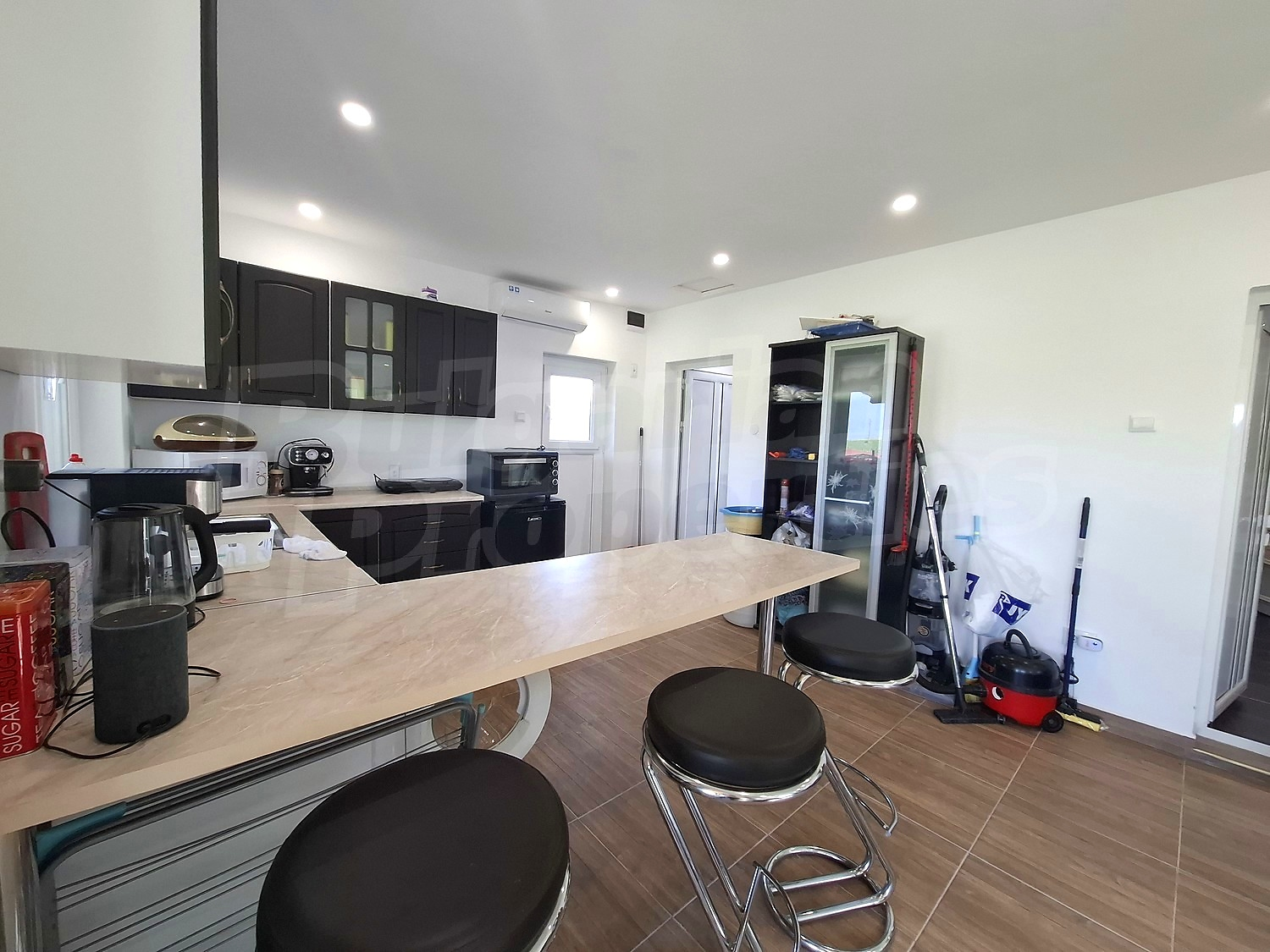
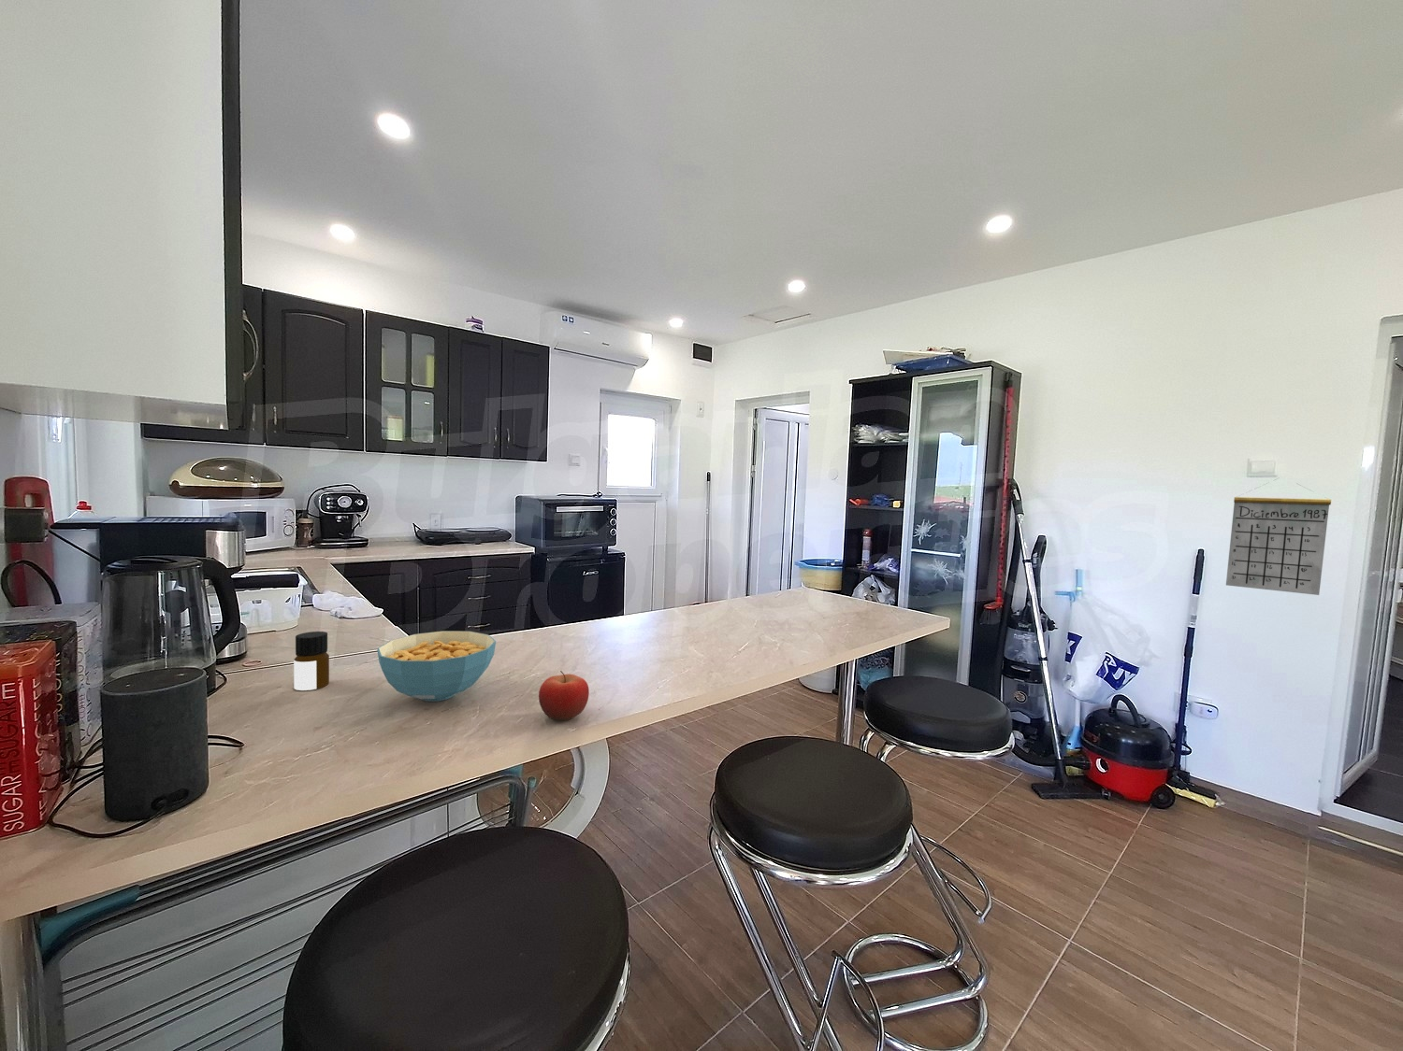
+ cereal bowl [376,629,497,702]
+ bottle [293,630,330,691]
+ calendar [1225,477,1332,596]
+ fruit [538,670,590,721]
